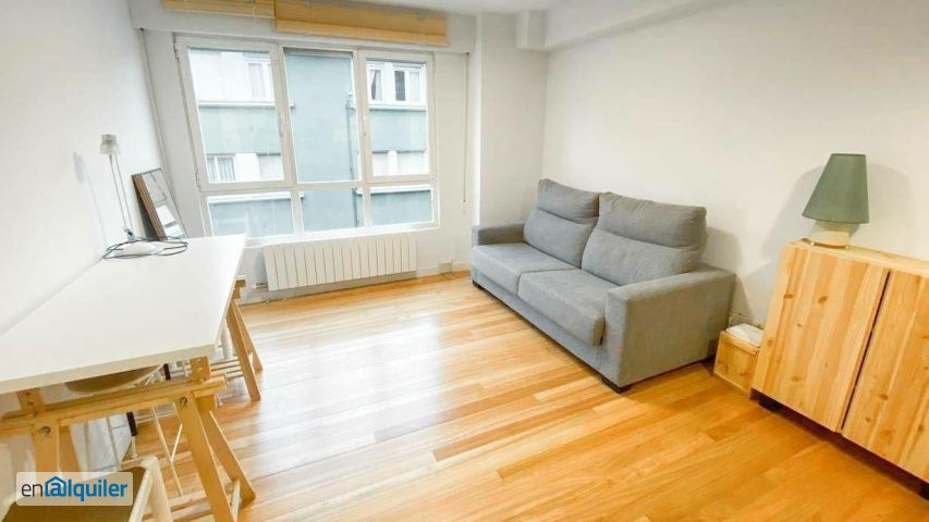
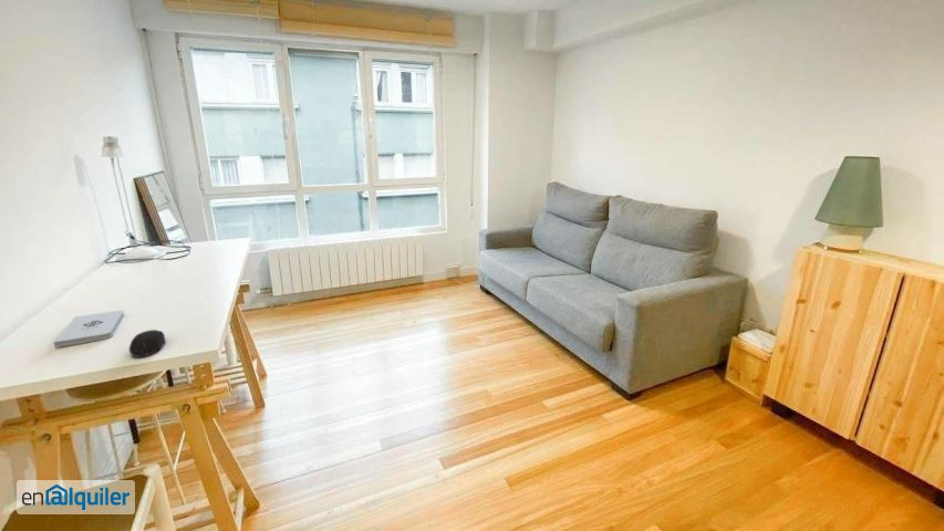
+ computer mouse [128,329,166,358]
+ notepad [52,310,125,348]
